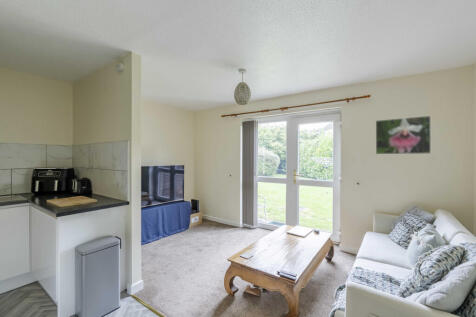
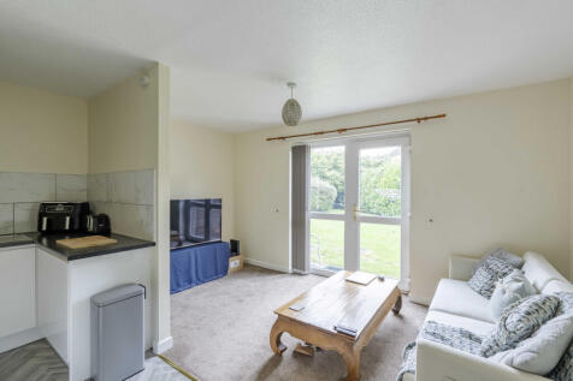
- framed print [375,115,432,155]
